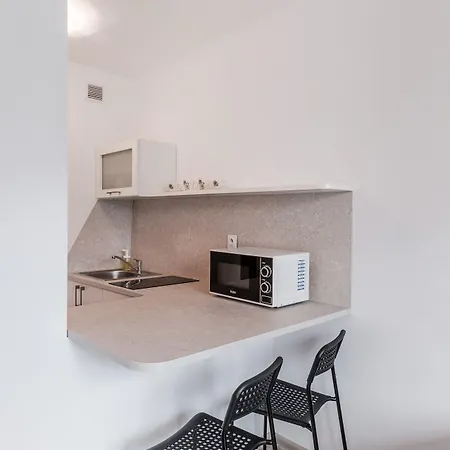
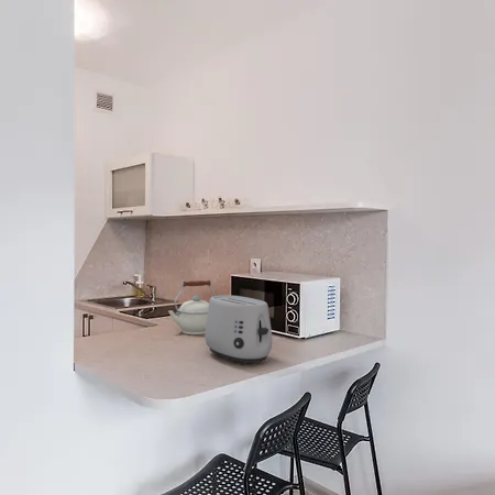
+ toaster [204,295,273,366]
+ kettle [167,279,217,336]
